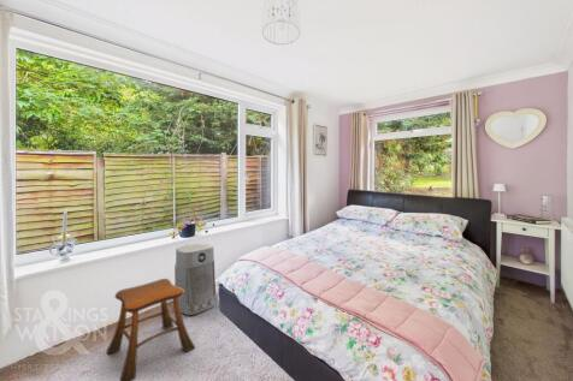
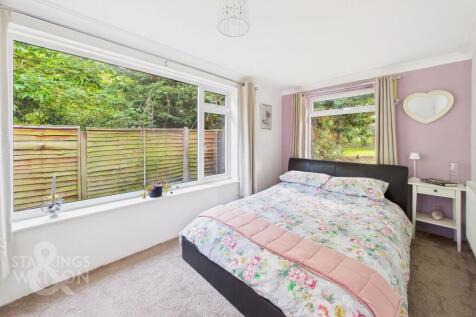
- air purifier [173,243,218,316]
- stool [105,278,196,381]
